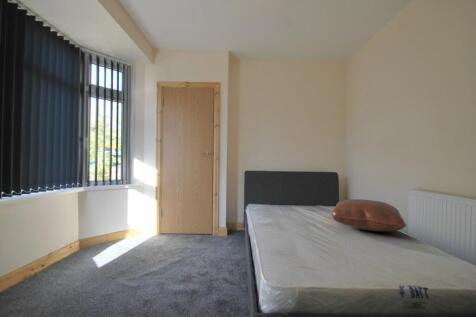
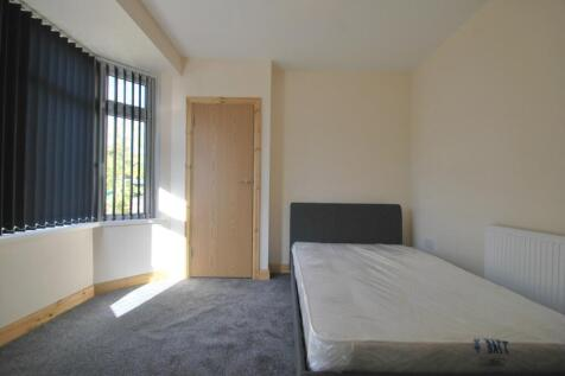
- pillow [330,198,407,232]
